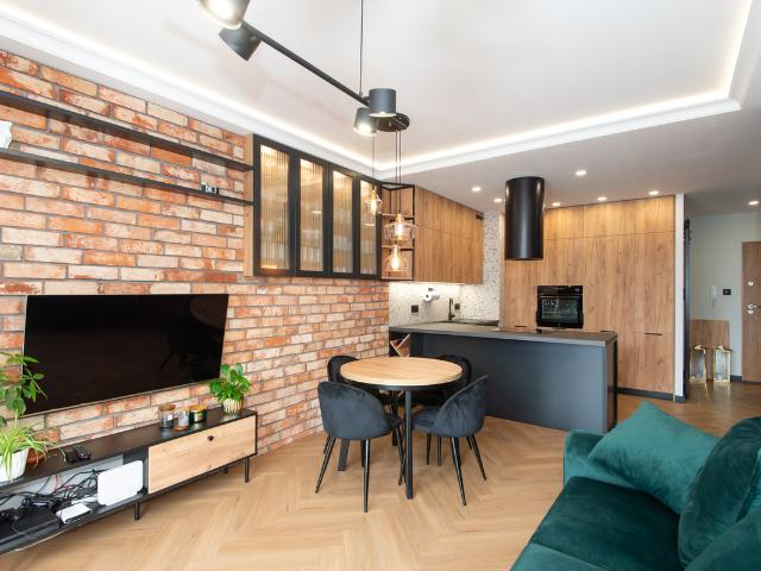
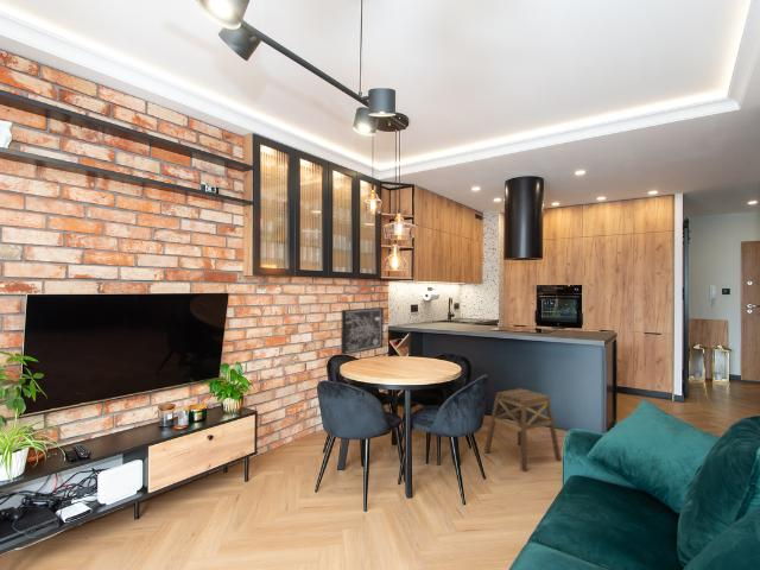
+ stool [483,387,563,473]
+ wall art [340,306,385,356]
